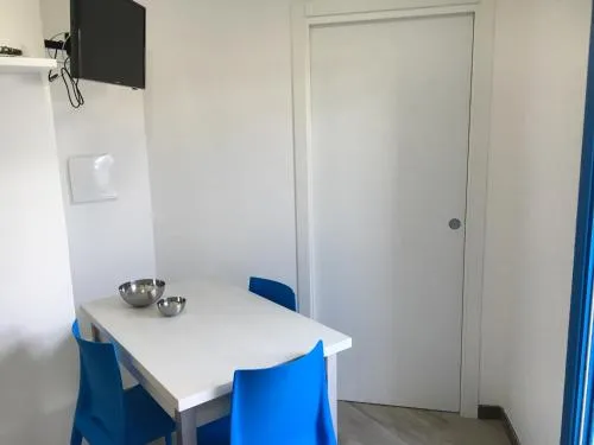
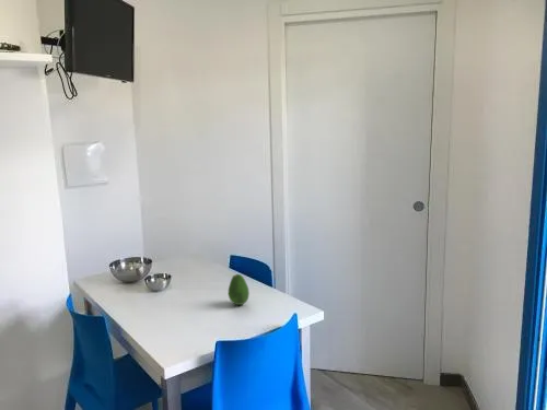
+ fruit [228,273,251,306]
